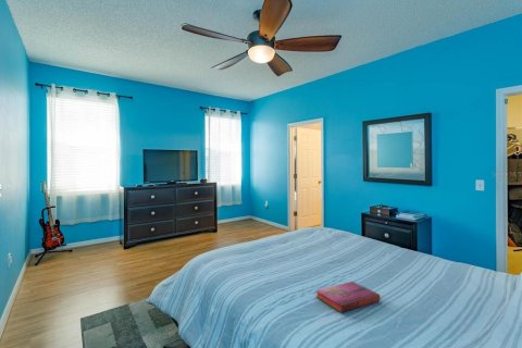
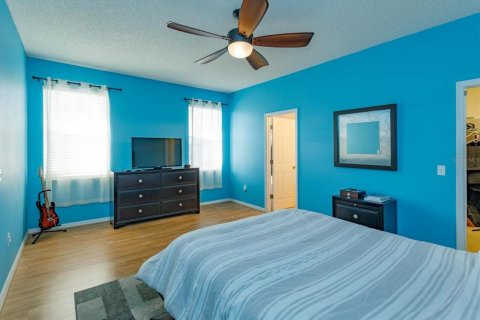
- hardback book [315,281,382,314]
